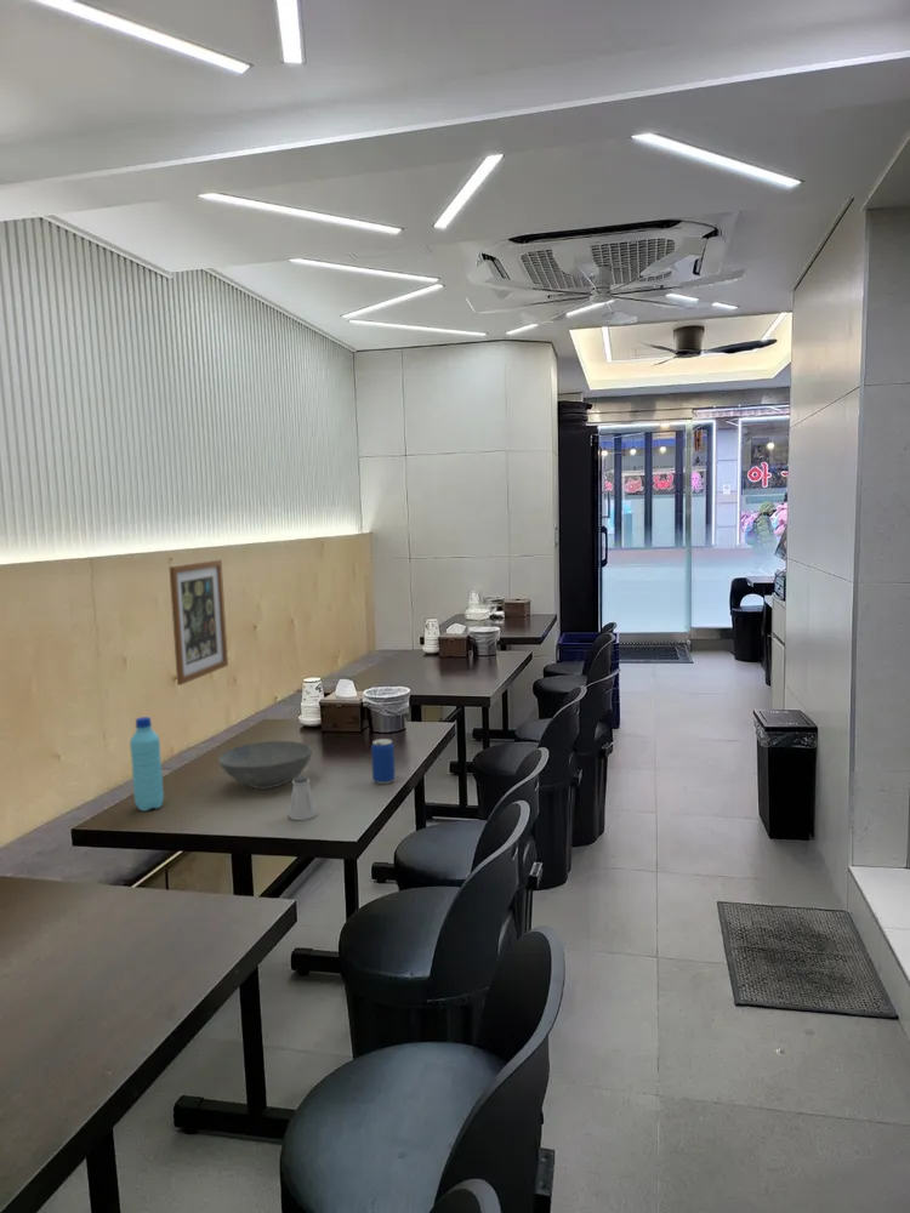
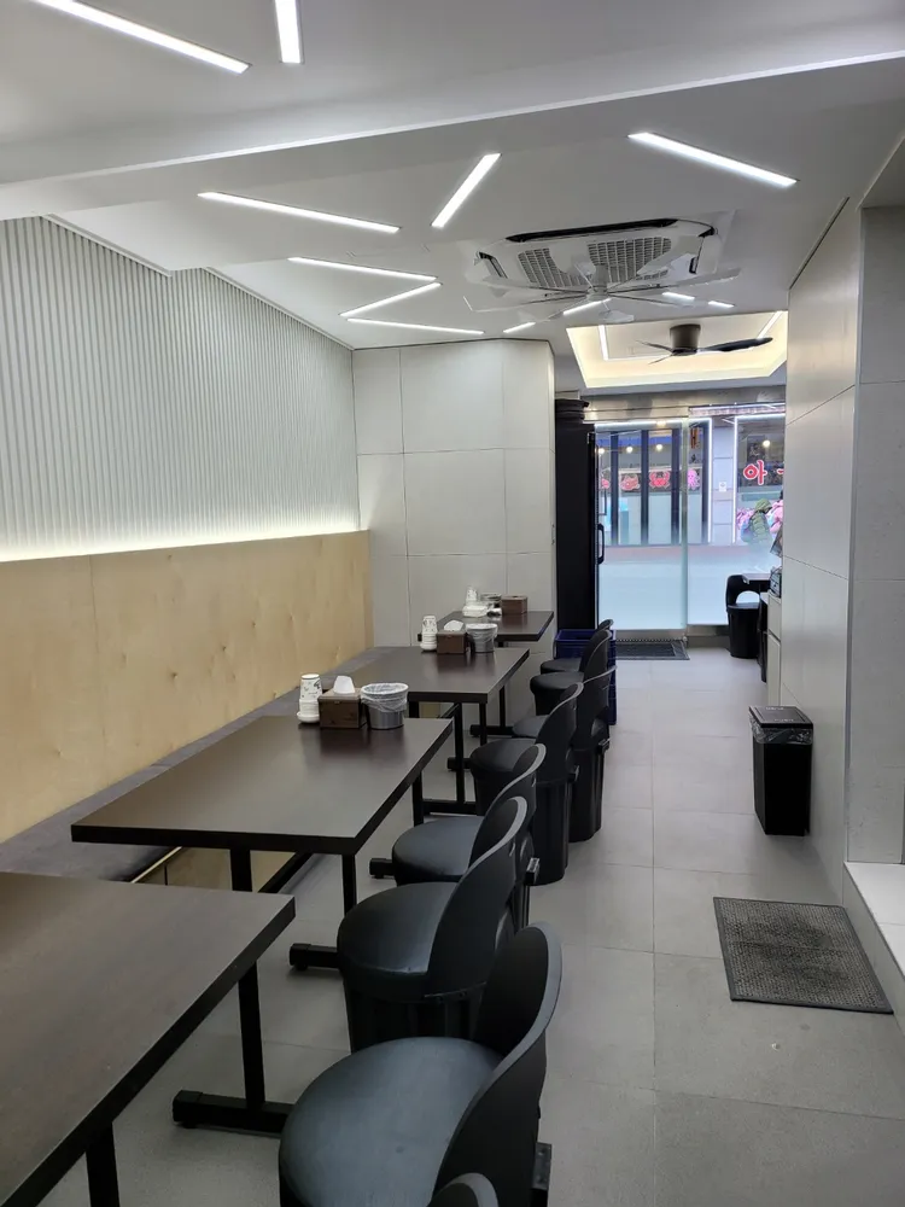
- water bottle [129,716,165,811]
- saltshaker [288,775,318,821]
- bowl [217,740,313,790]
- beverage can [370,738,396,785]
- wall art [169,558,229,687]
